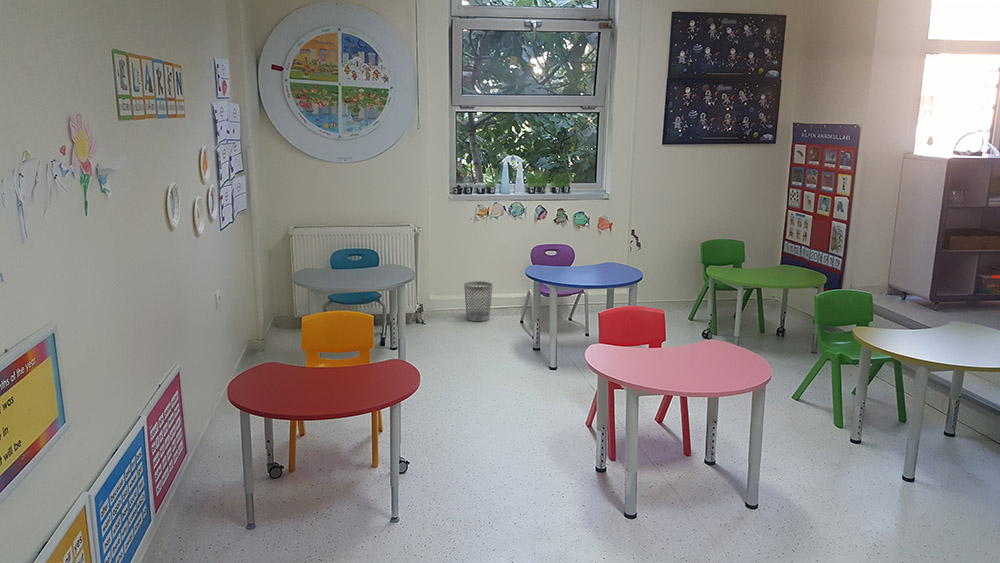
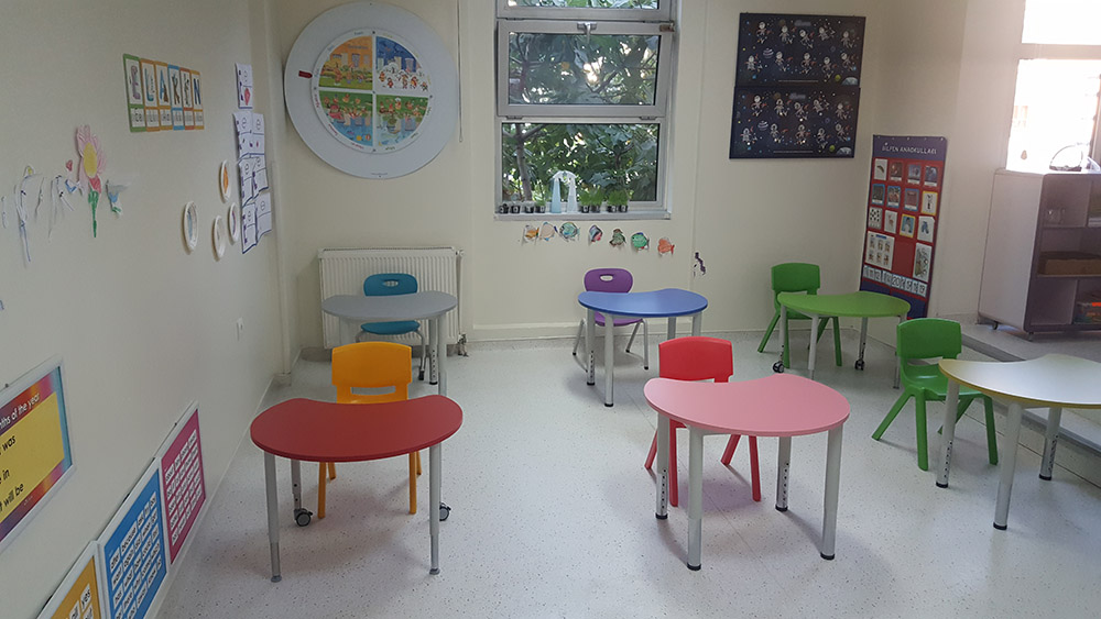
- wastebasket [463,280,494,322]
